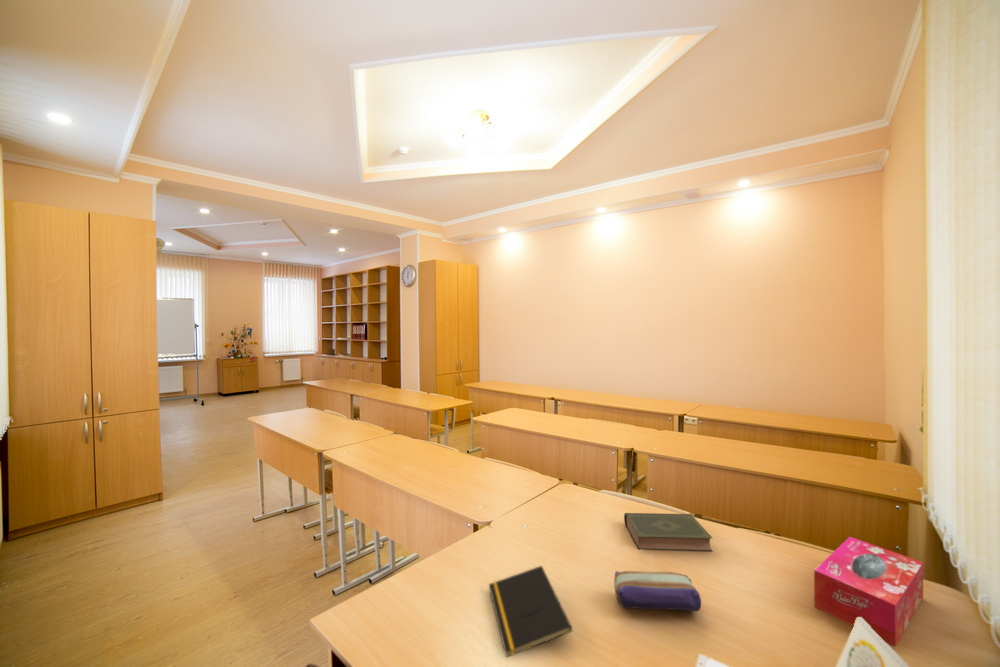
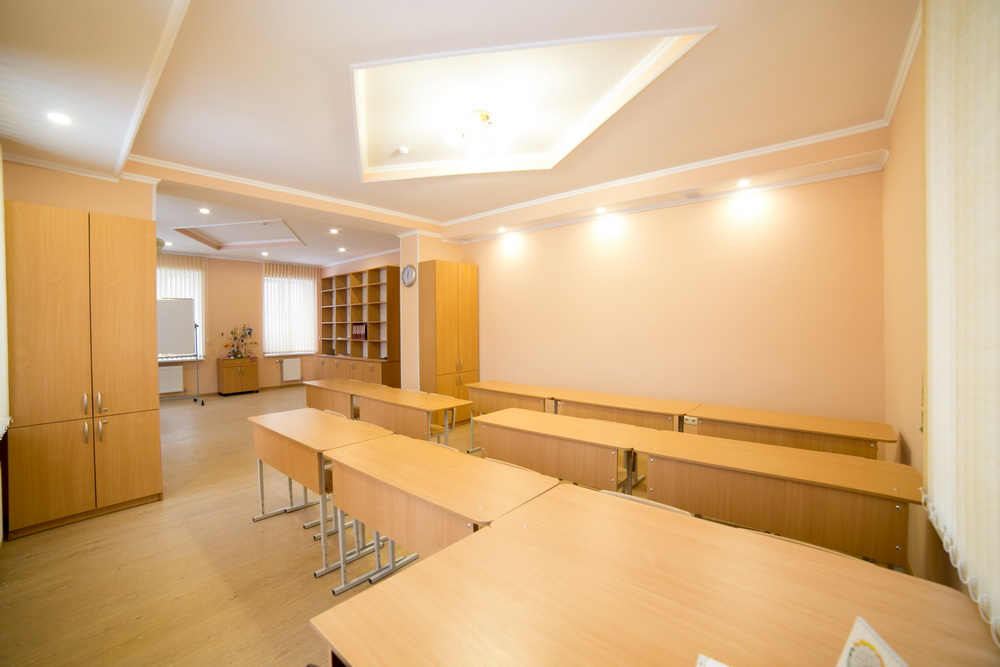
- notepad [488,565,573,658]
- book [623,512,713,552]
- tissue box [813,536,924,647]
- pencil case [613,570,702,612]
